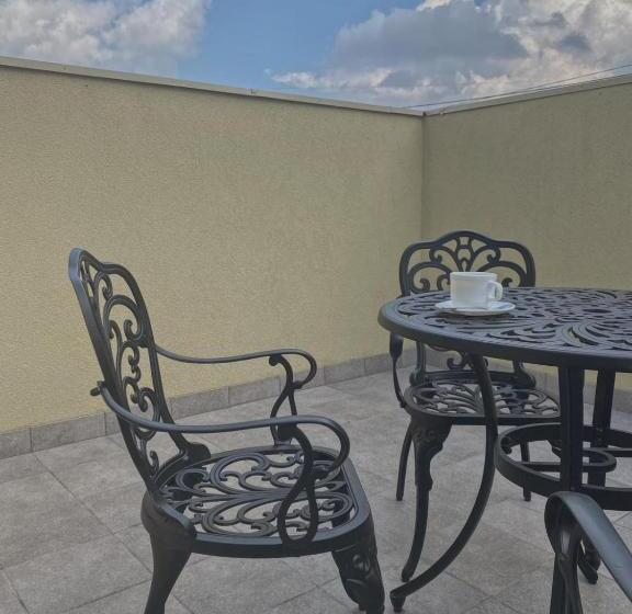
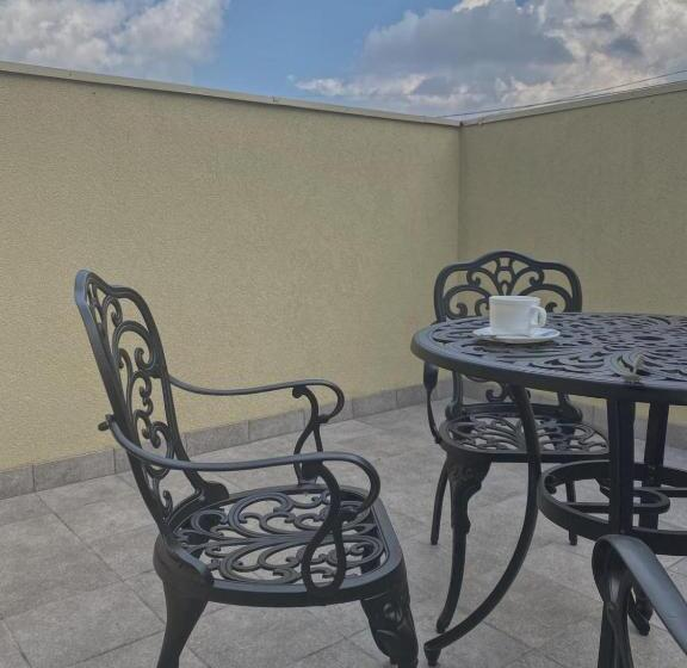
+ spoon [619,354,645,383]
